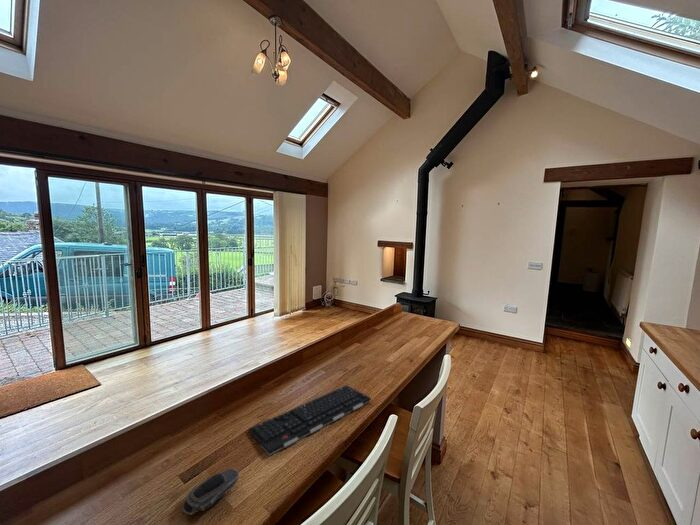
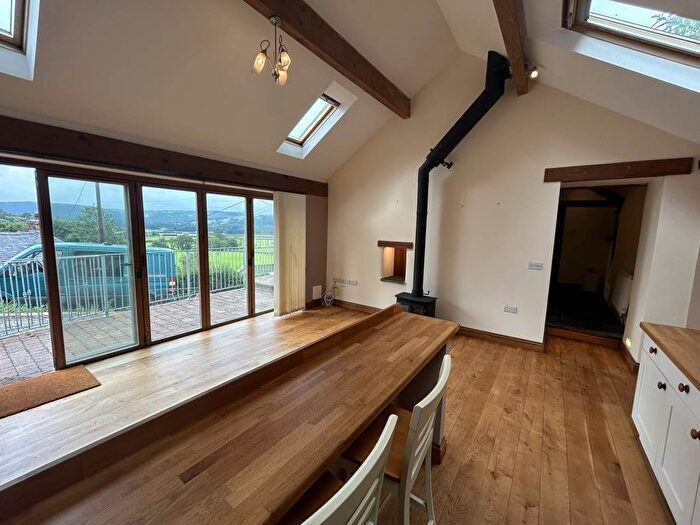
- keyboard [247,384,372,456]
- computer mouse [182,467,240,516]
